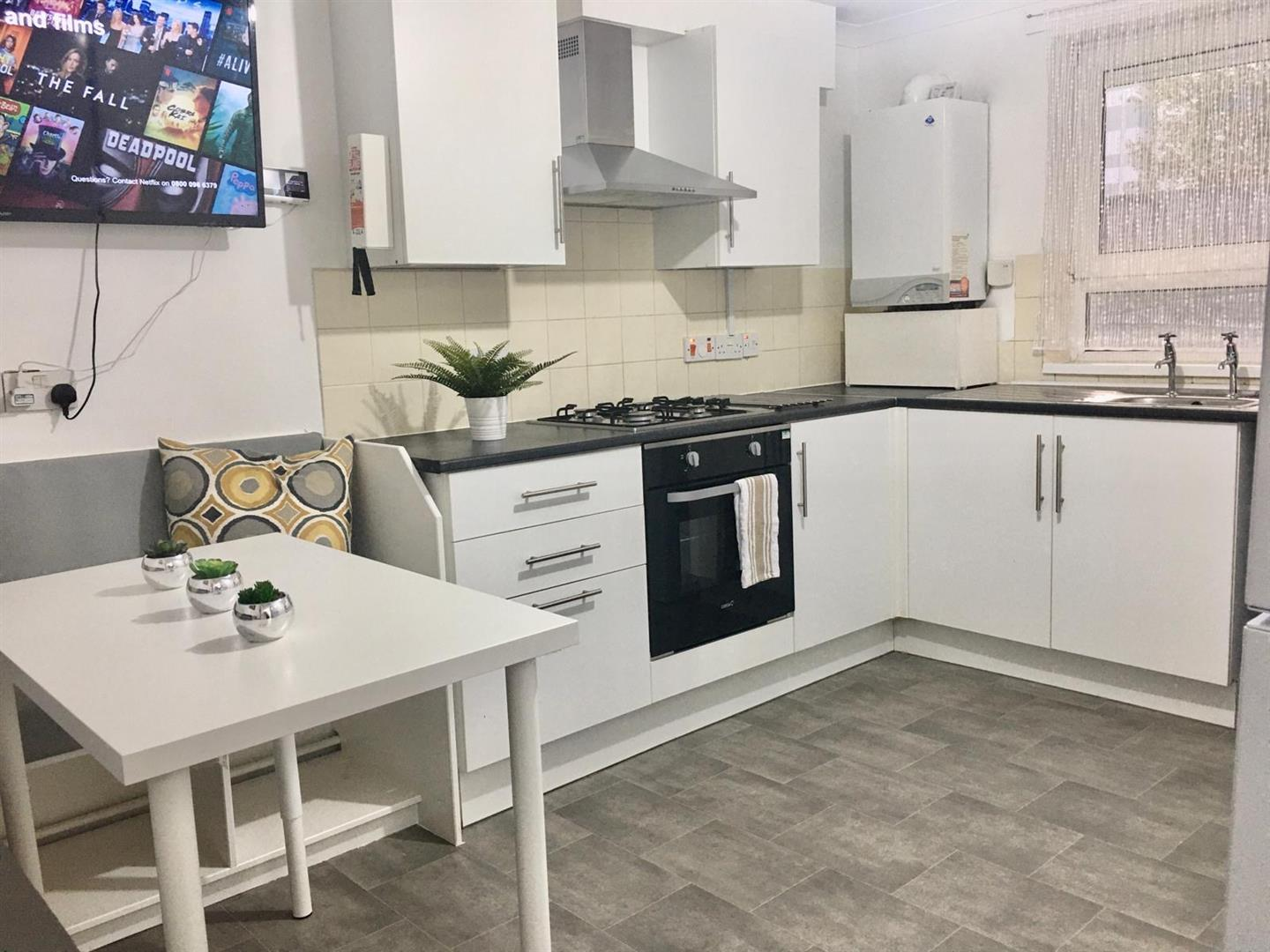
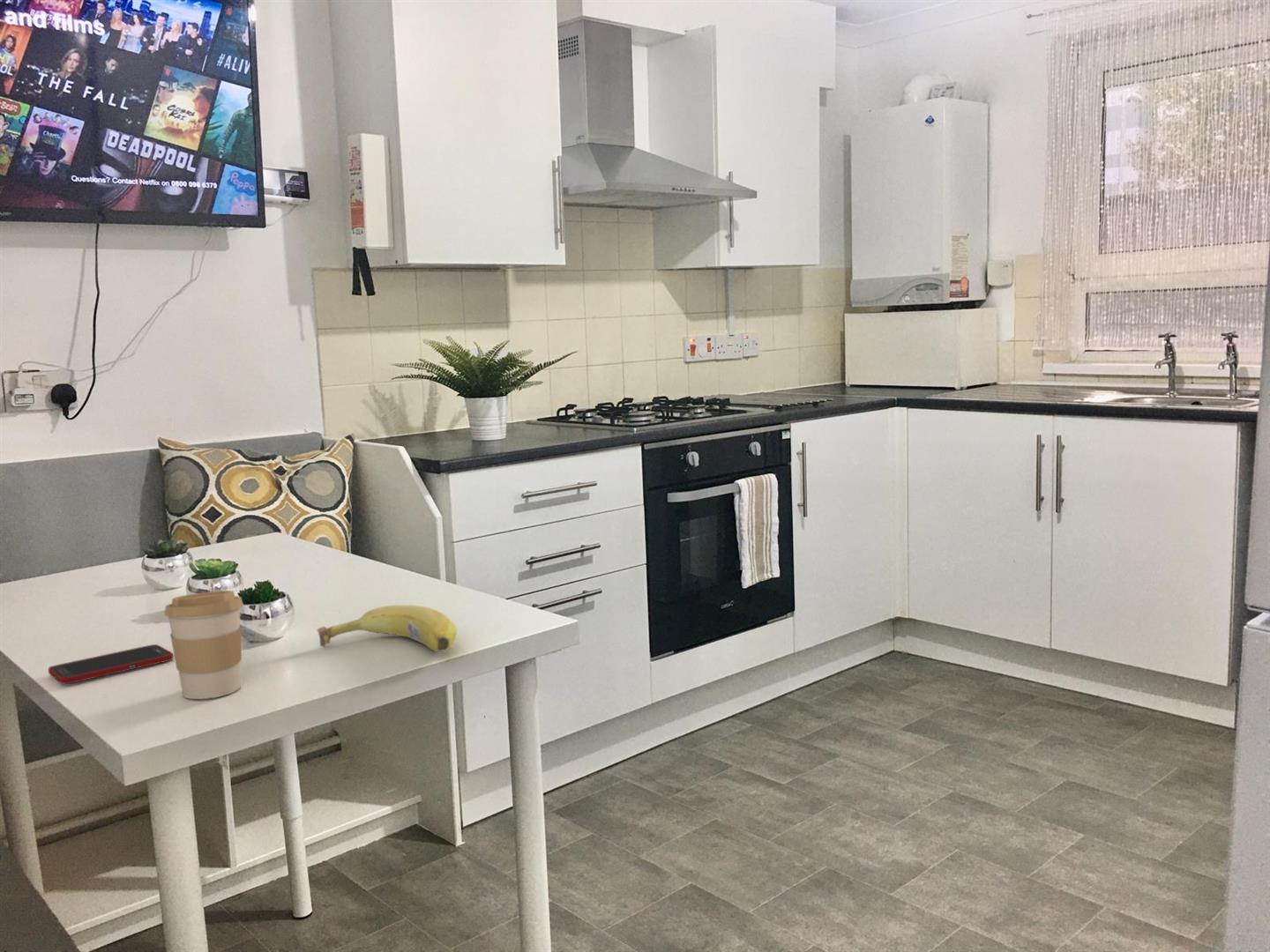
+ fruit [317,604,458,652]
+ coffee cup [164,590,244,700]
+ cell phone [48,643,175,685]
